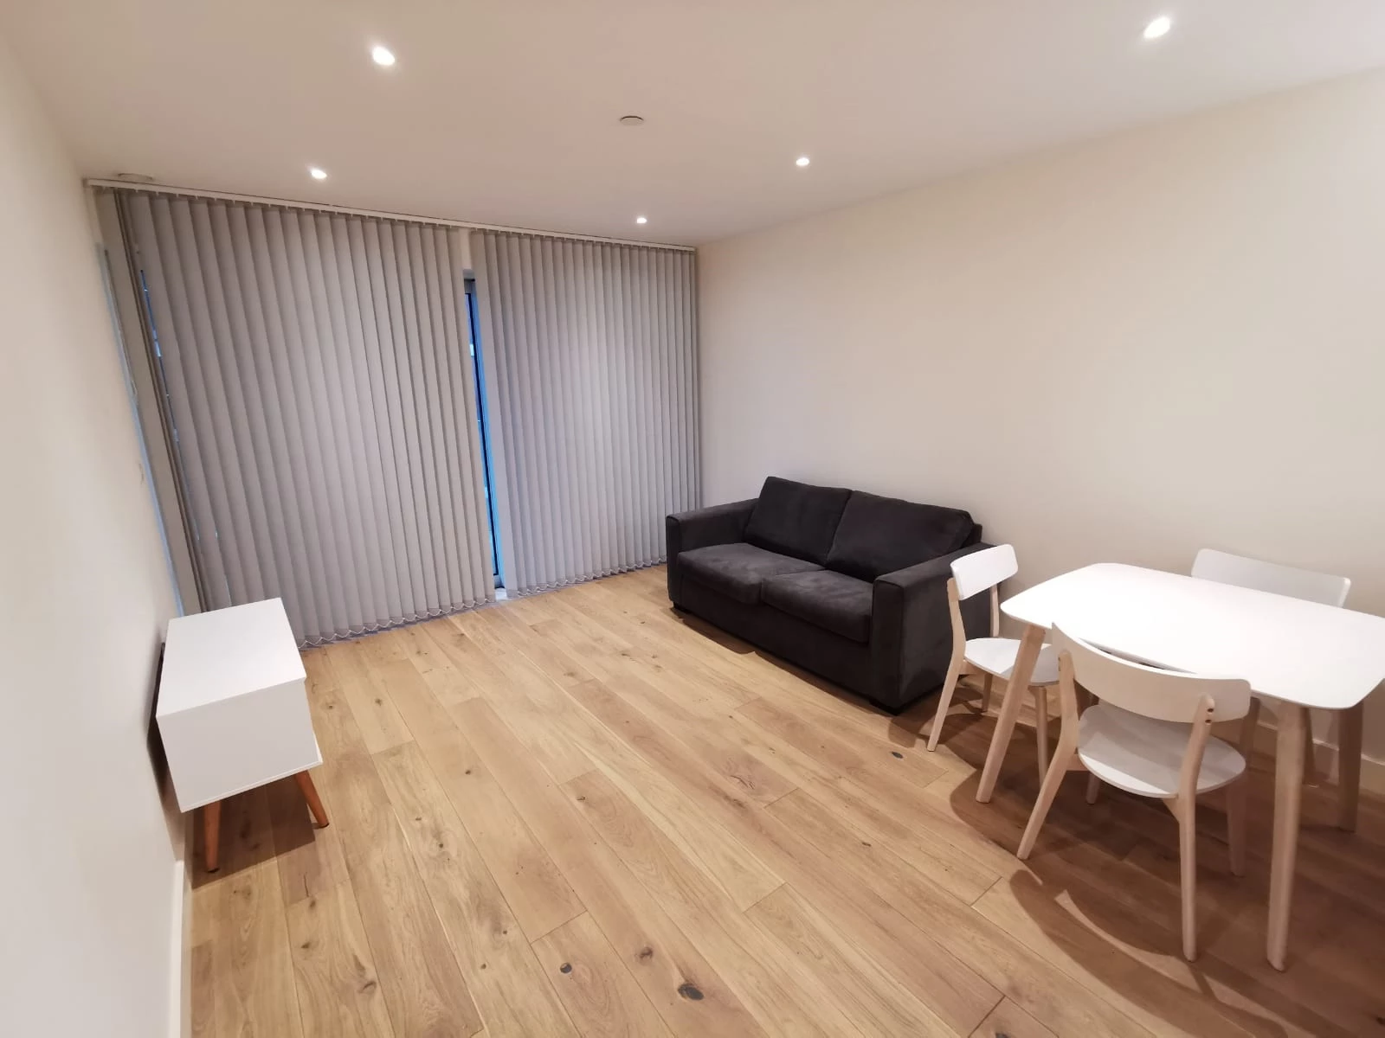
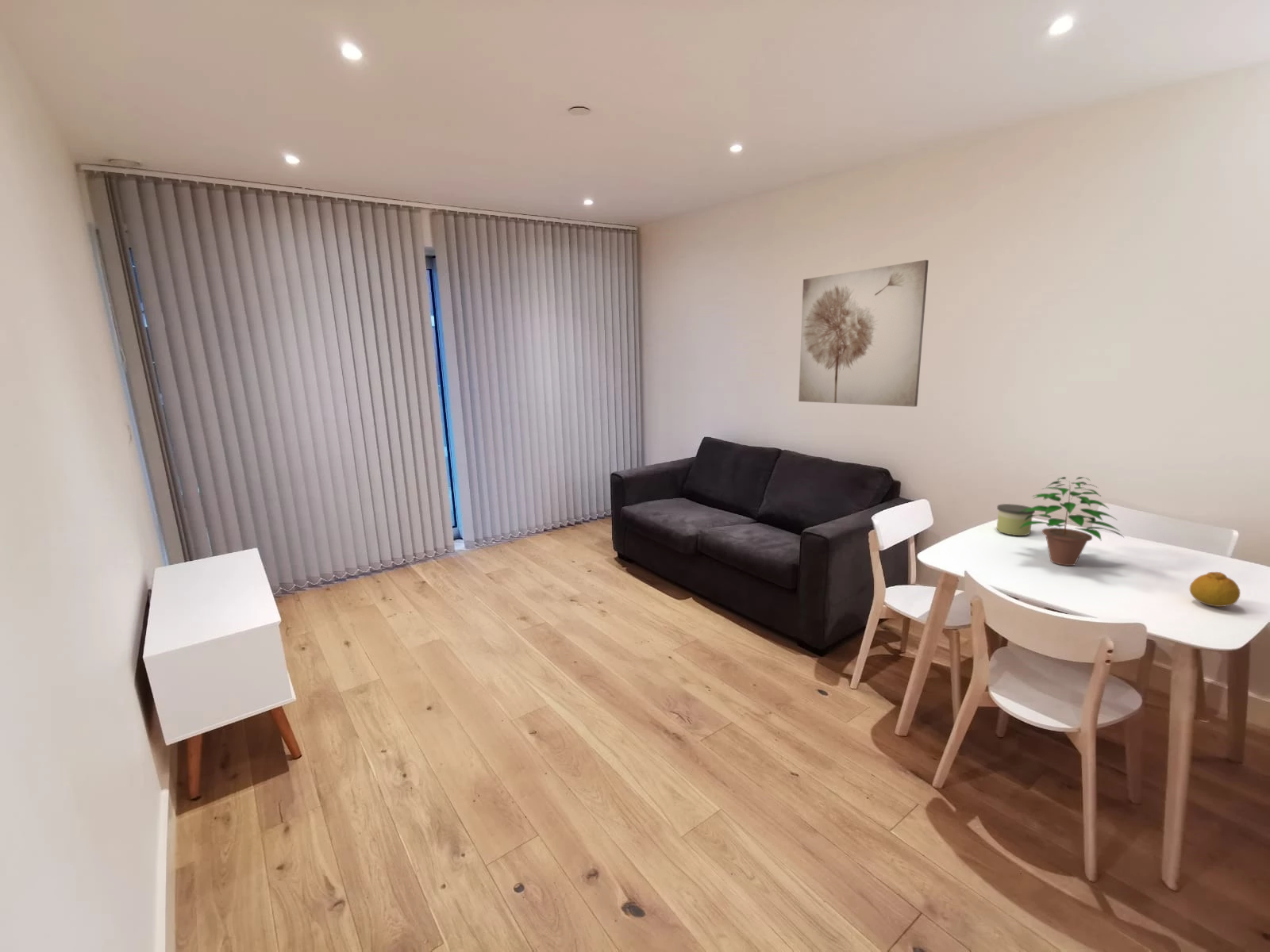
+ candle [996,503,1036,536]
+ fruit [1189,571,1241,608]
+ wall art [798,259,929,408]
+ potted plant [1017,476,1125,566]
